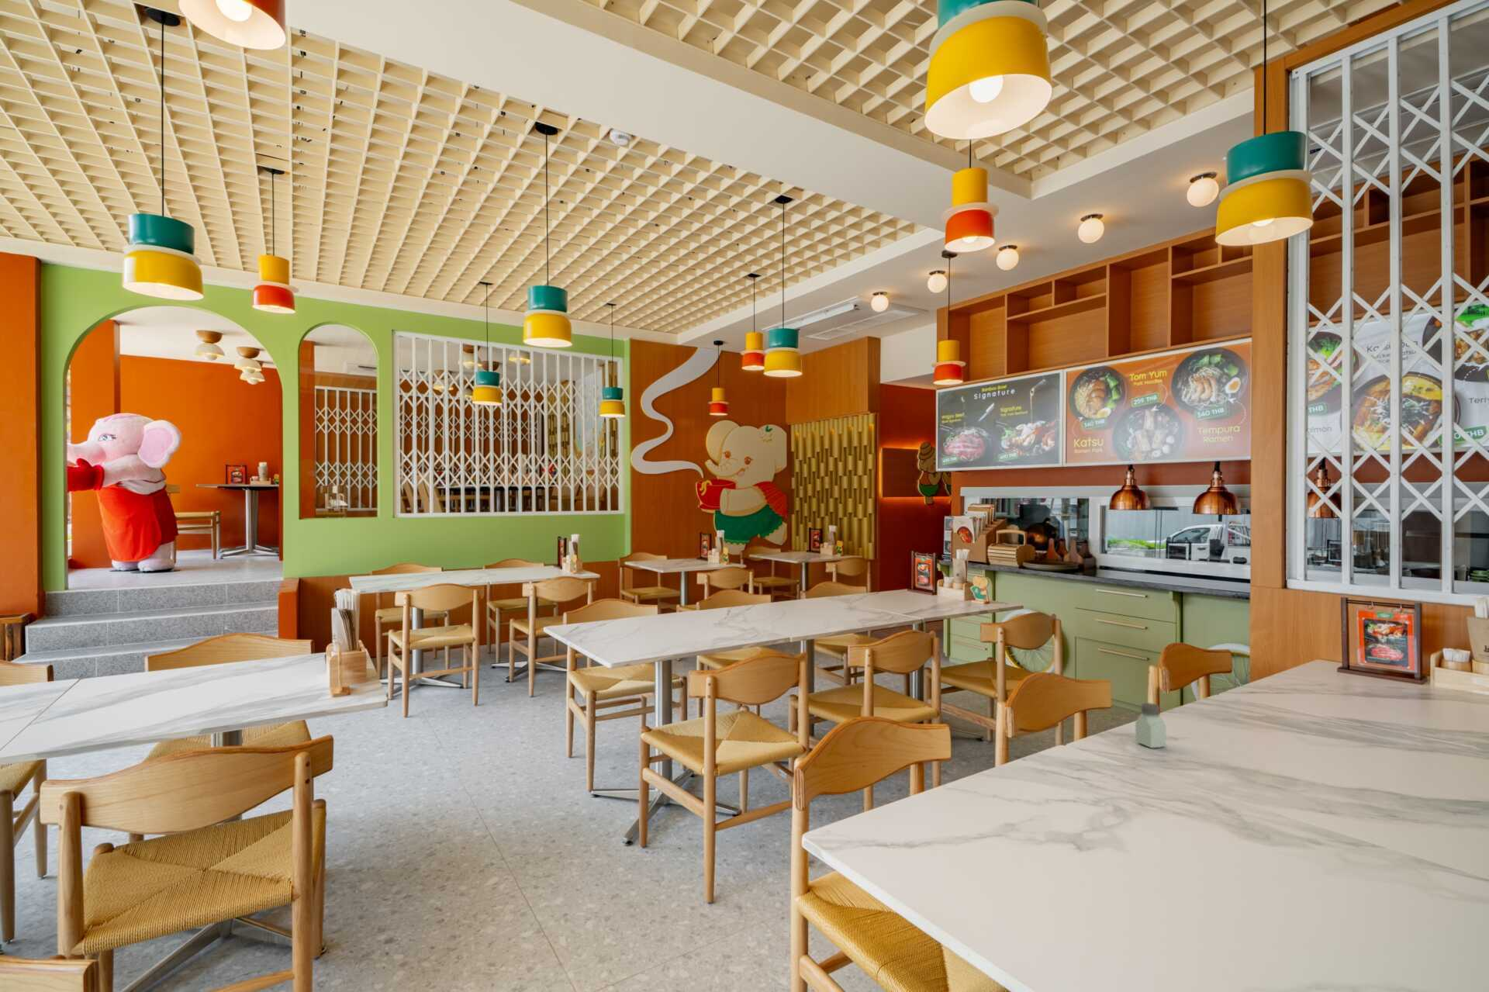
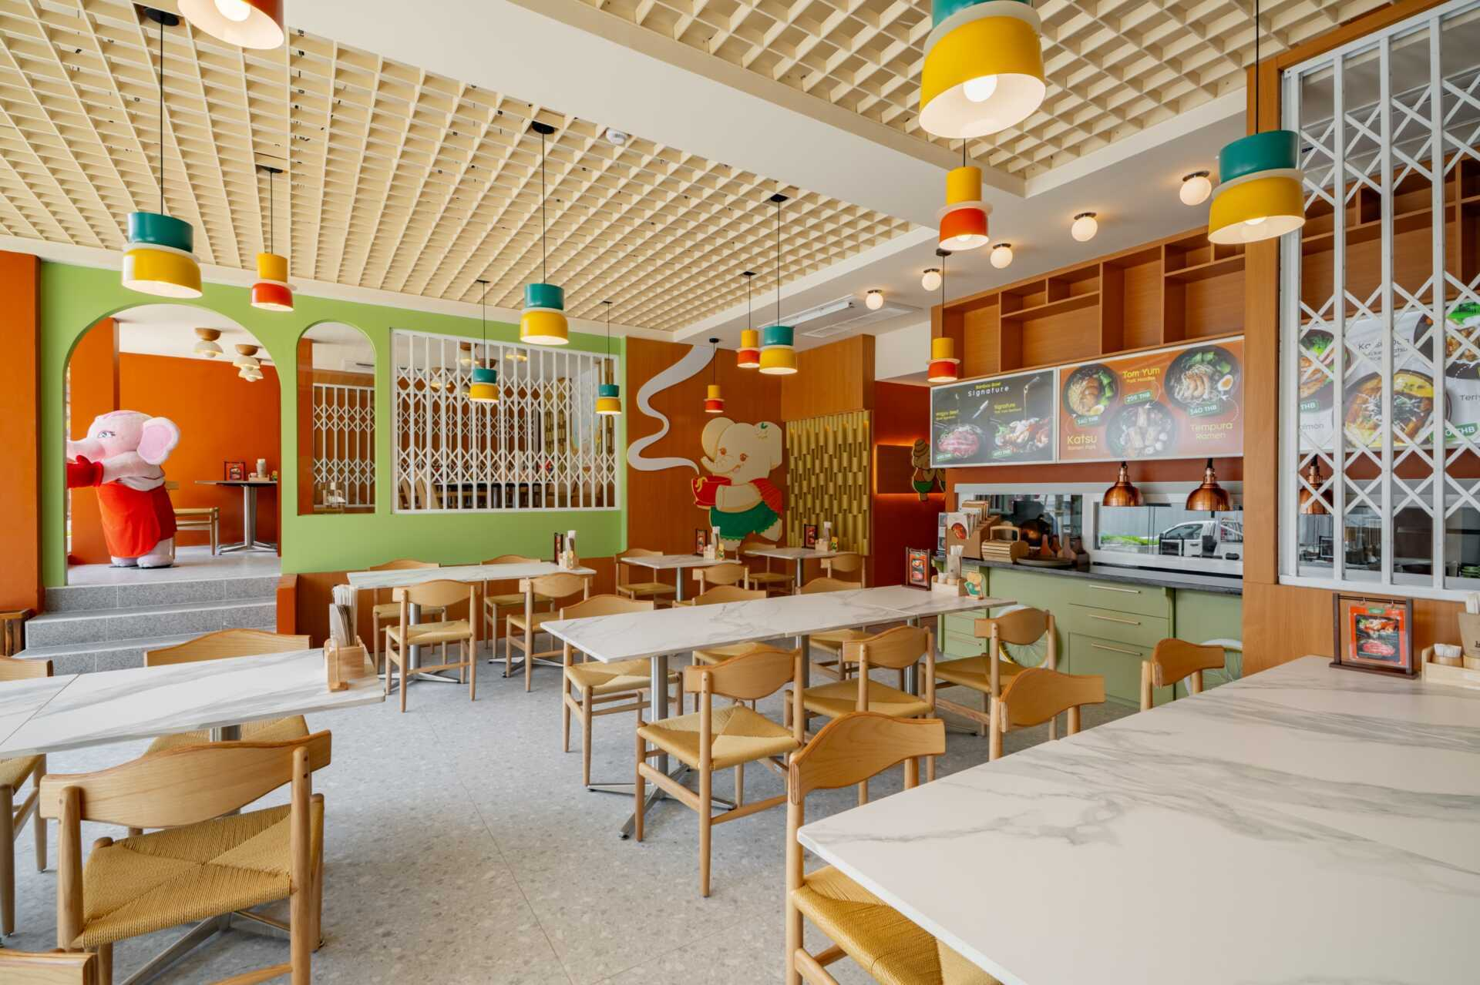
- saltshaker [1135,702,1167,748]
